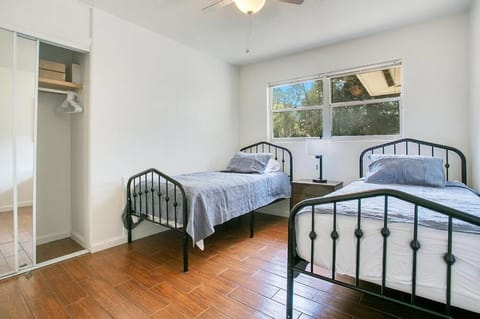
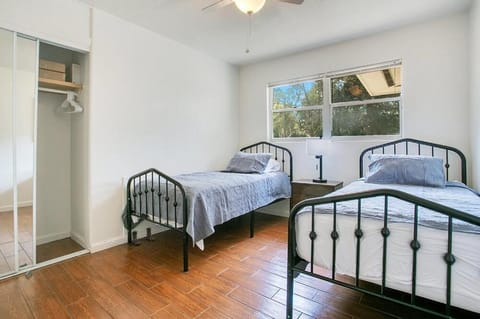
+ boots [131,227,156,246]
